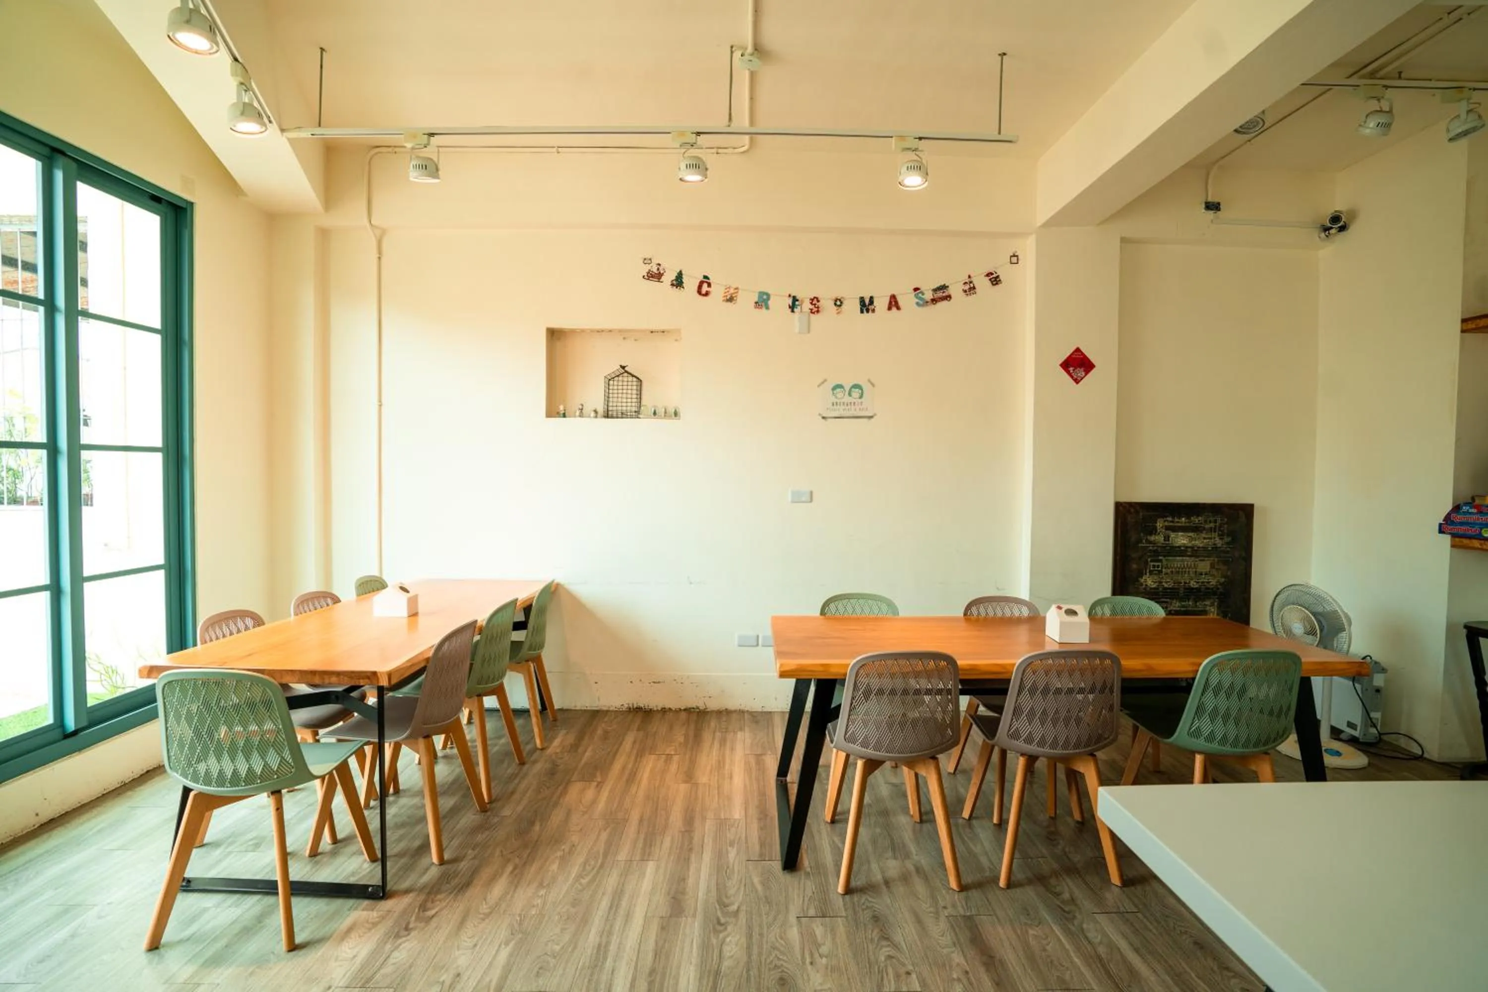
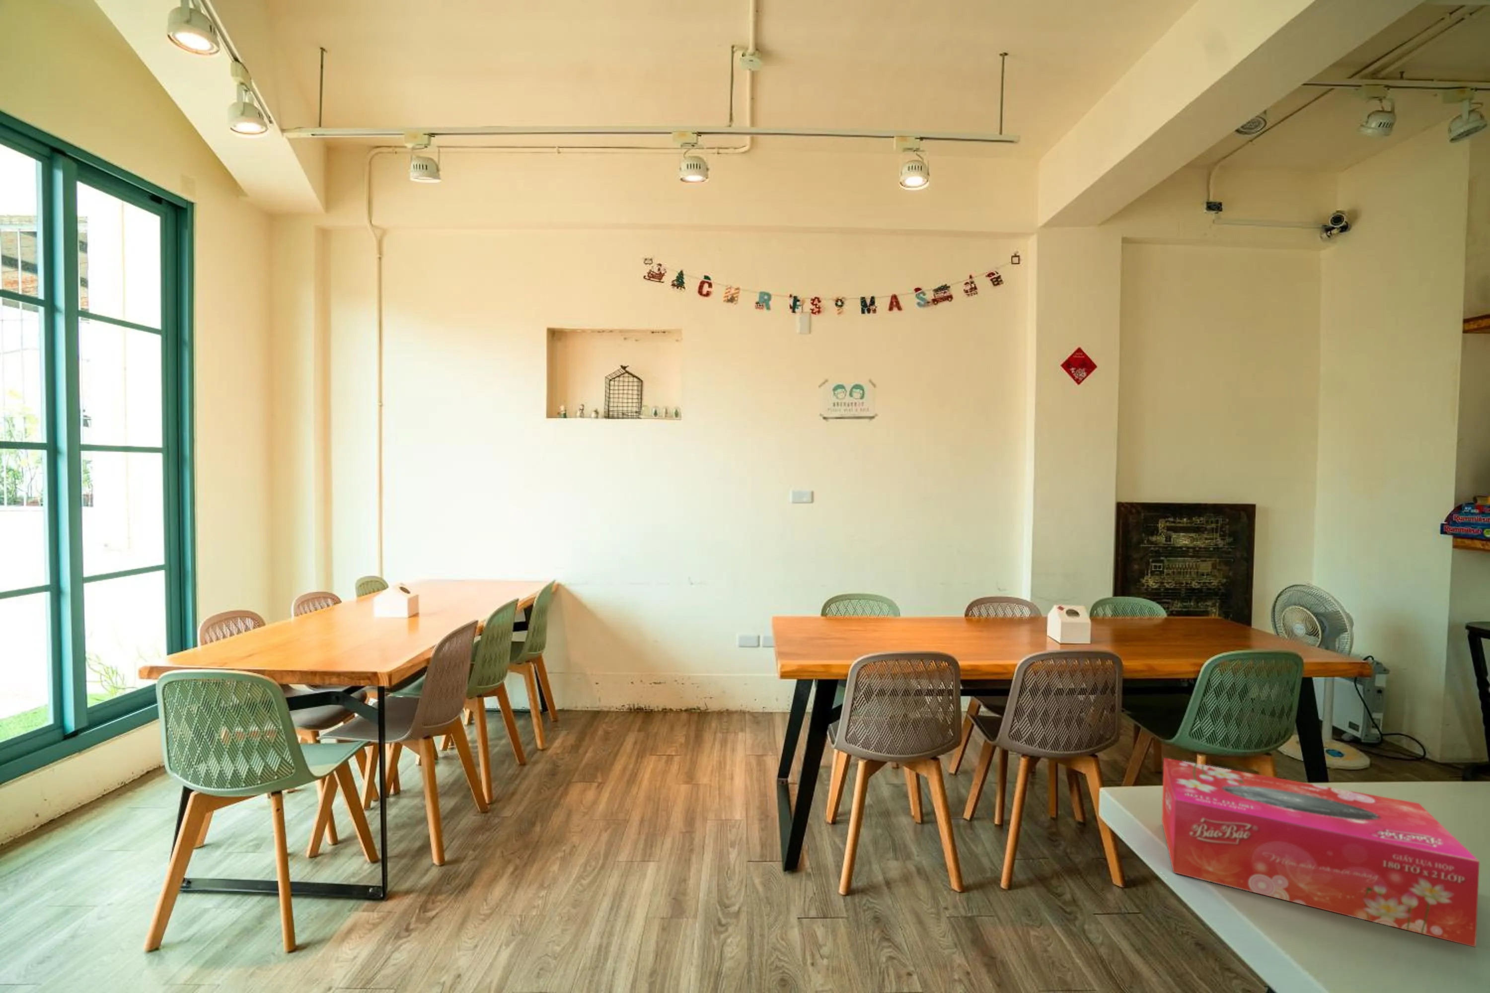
+ tissue box [1161,757,1480,948]
